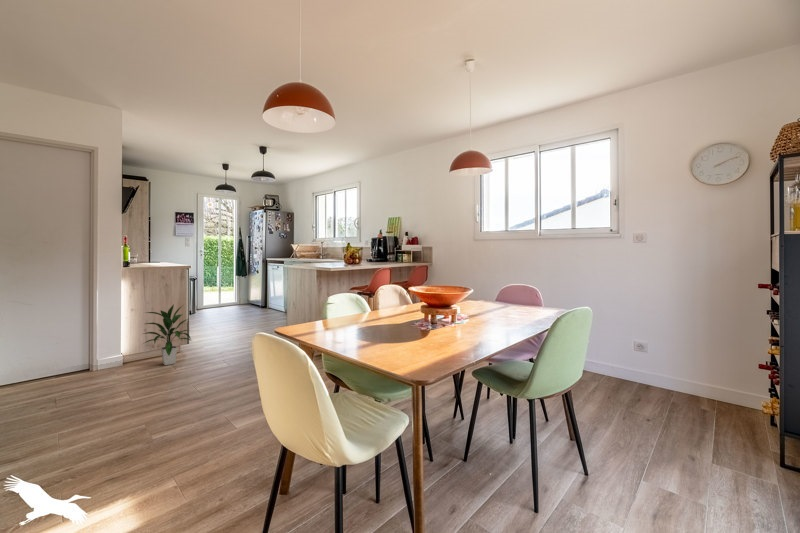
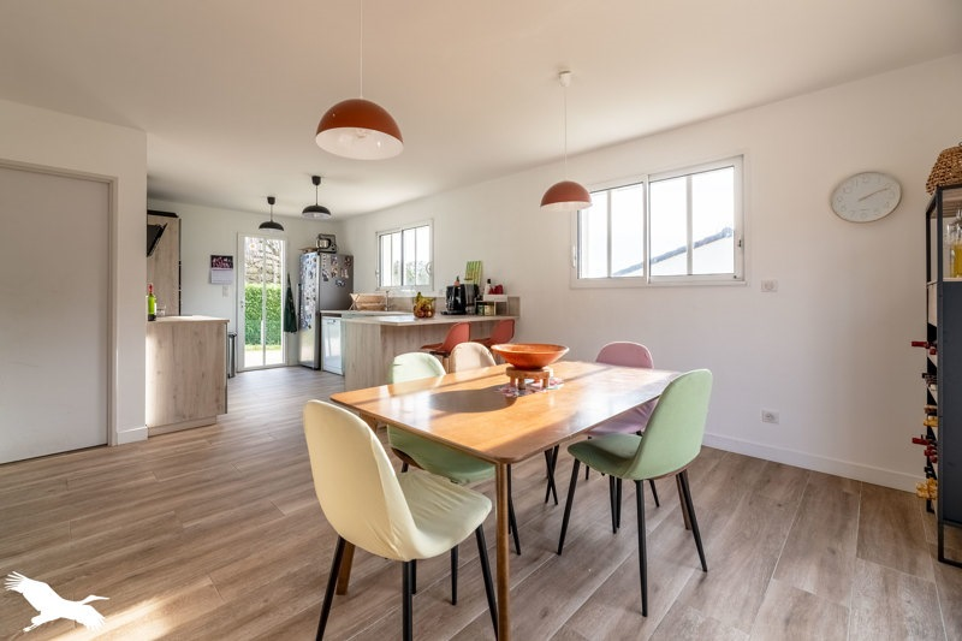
- indoor plant [142,303,193,366]
